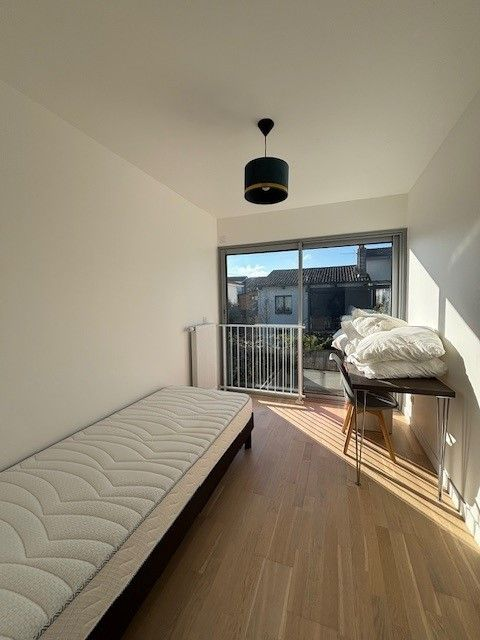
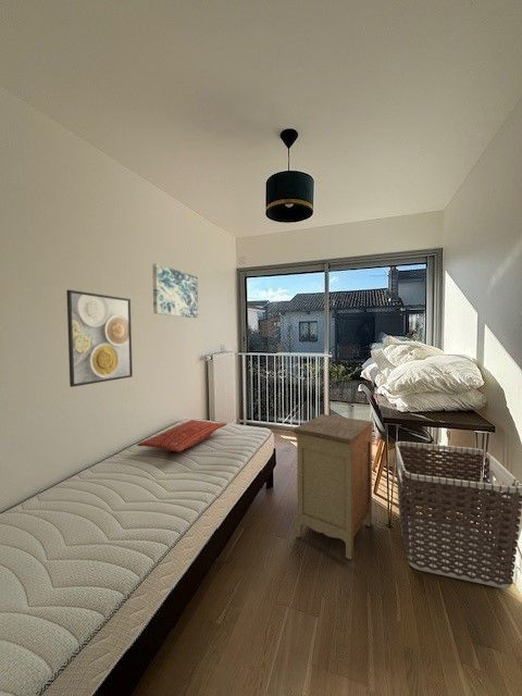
+ wall art [151,263,199,319]
+ nightstand [291,413,374,561]
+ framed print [65,289,134,388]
+ pillow [136,419,228,453]
+ clothes hamper [394,440,522,589]
